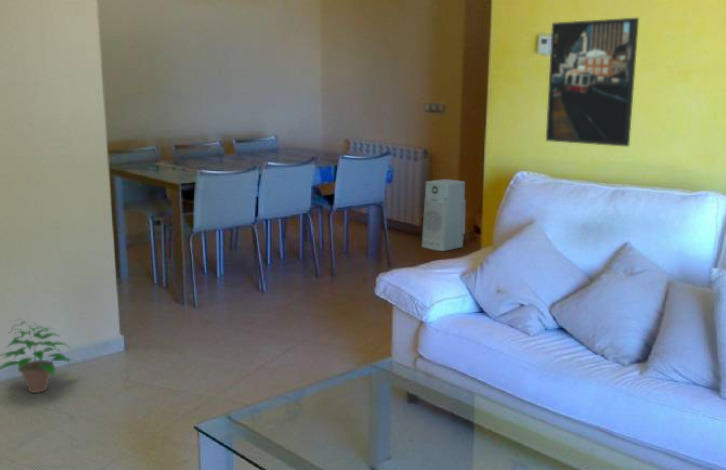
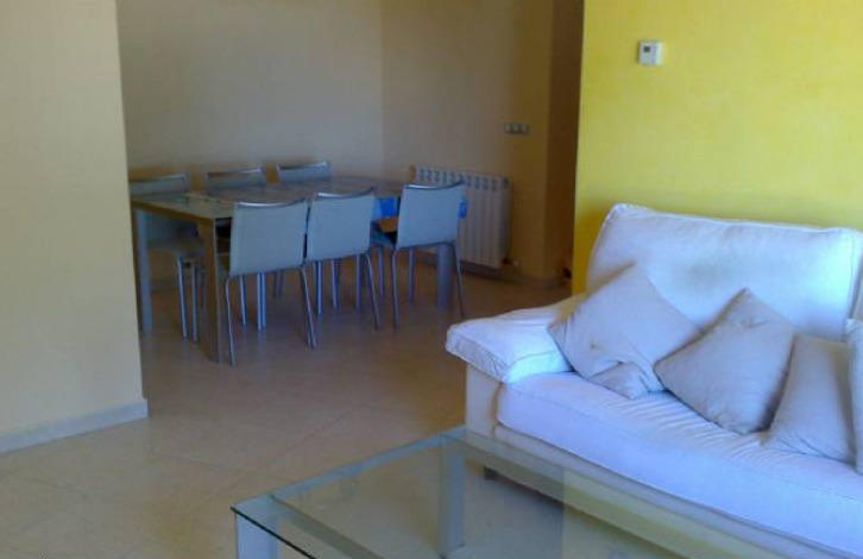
- potted plant [0,318,76,394]
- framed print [545,17,640,148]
- air purifier [421,178,467,252]
